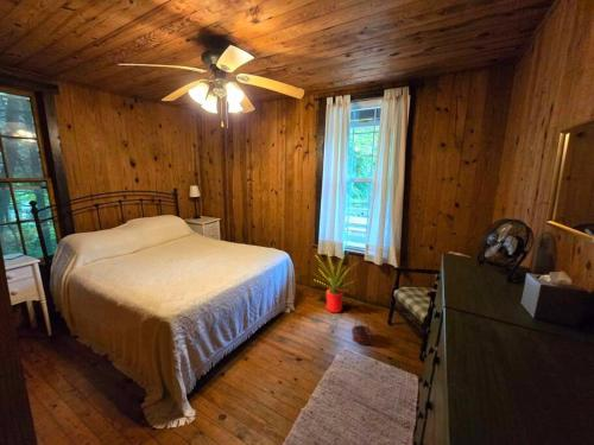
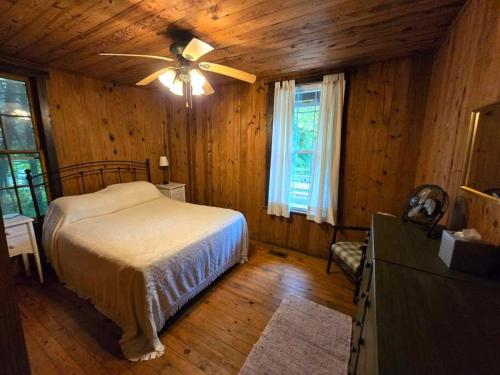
- basket [350,313,374,347]
- house plant [314,249,360,313]
